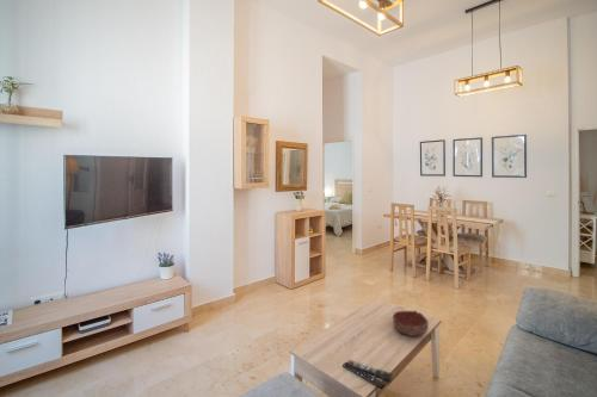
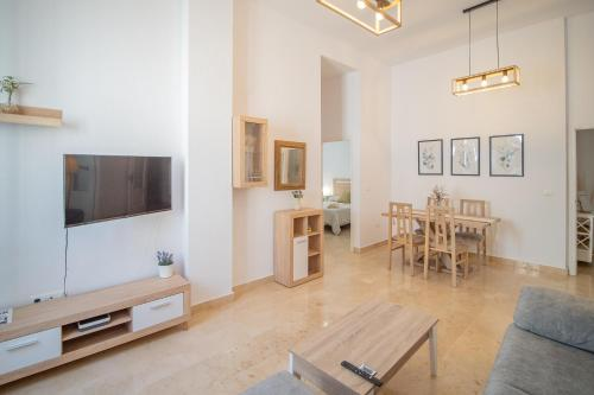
- remote control [345,359,394,382]
- decorative bowl [392,310,430,337]
